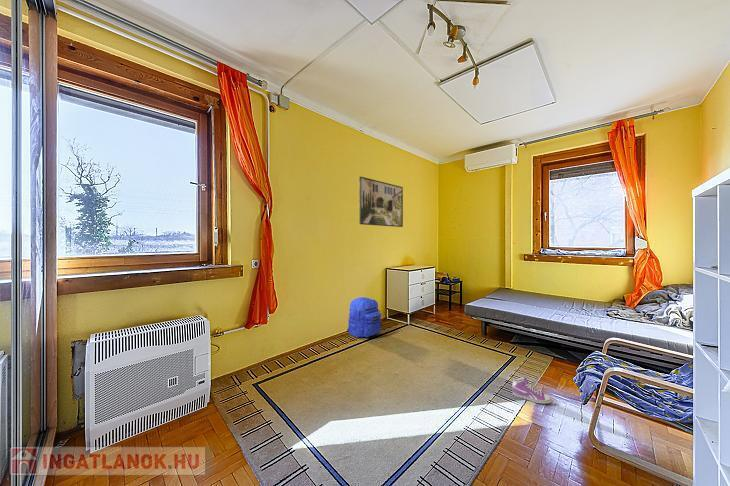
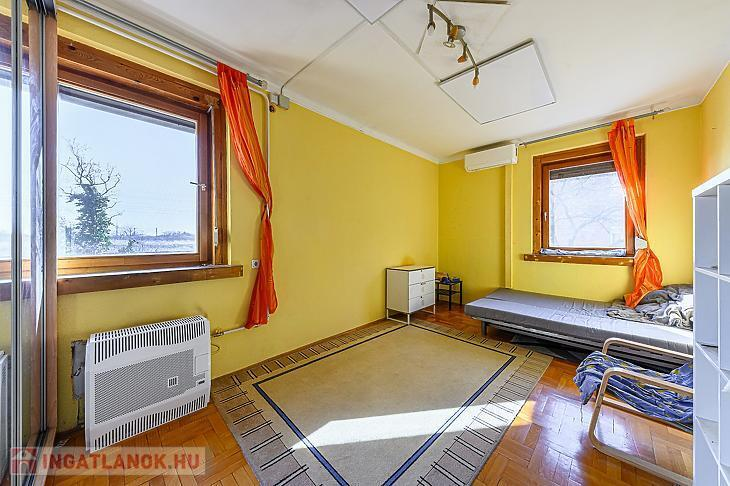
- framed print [358,176,404,228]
- backpack [346,296,383,339]
- sneaker [511,377,553,405]
